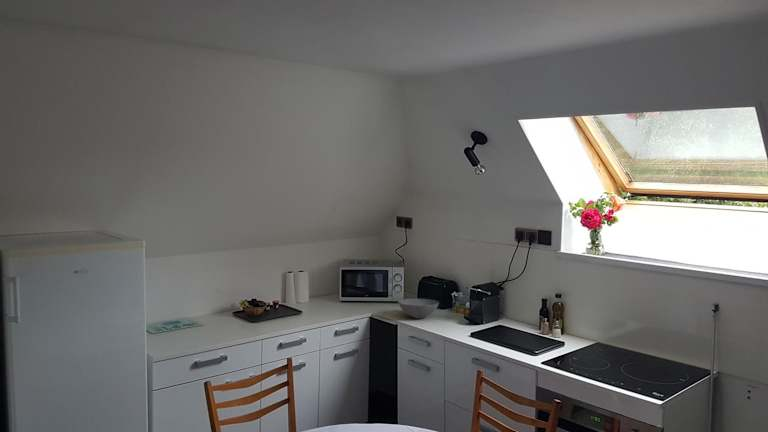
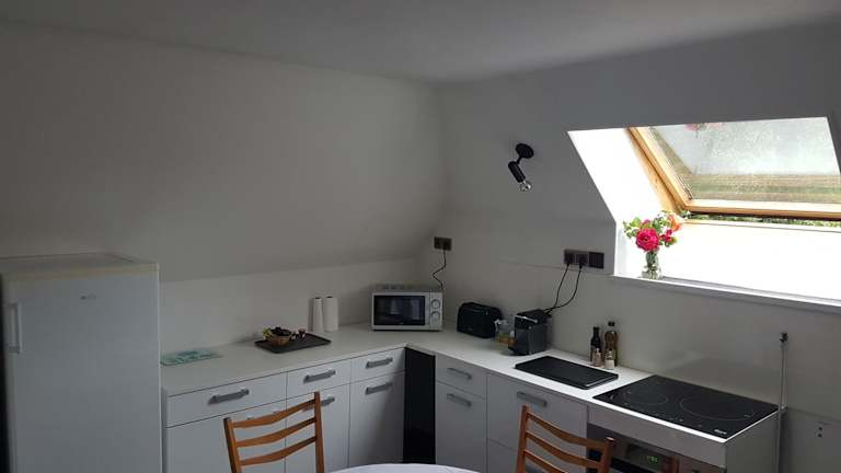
- bowl [398,298,440,319]
